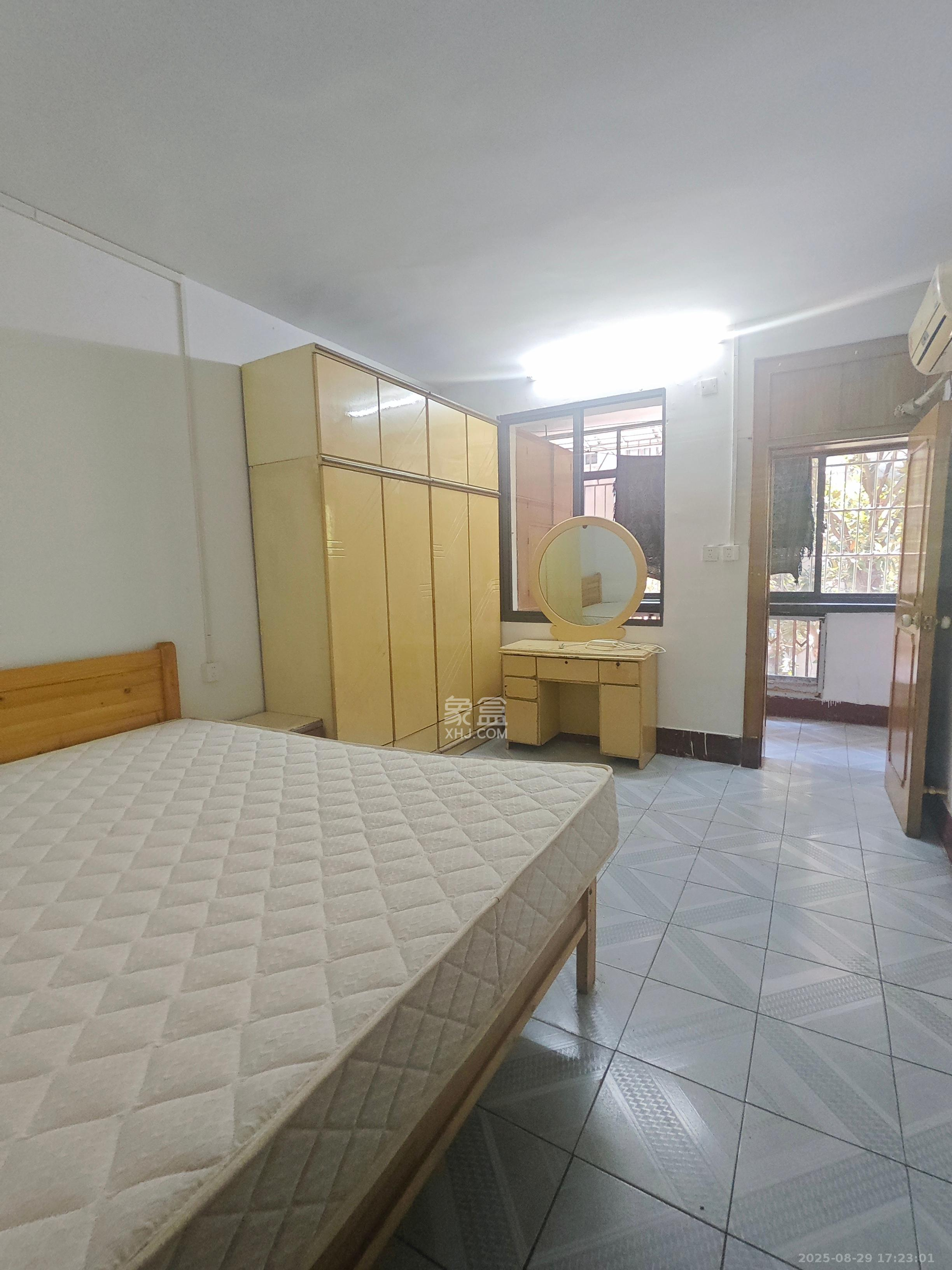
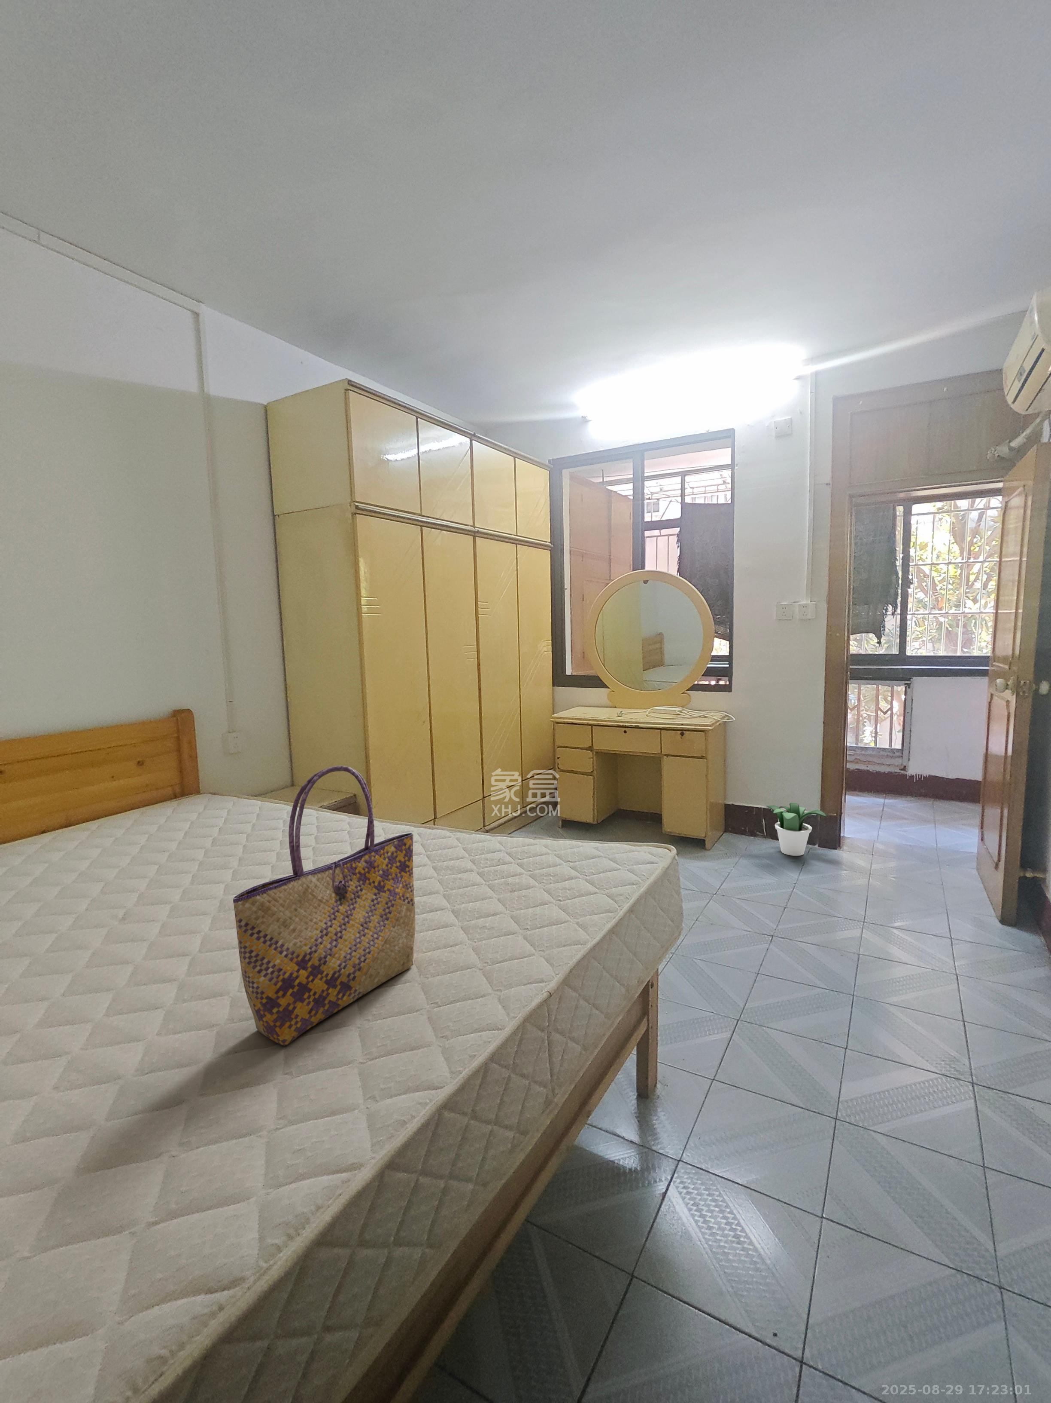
+ potted plant [765,802,827,856]
+ tote bag [233,766,416,1046]
